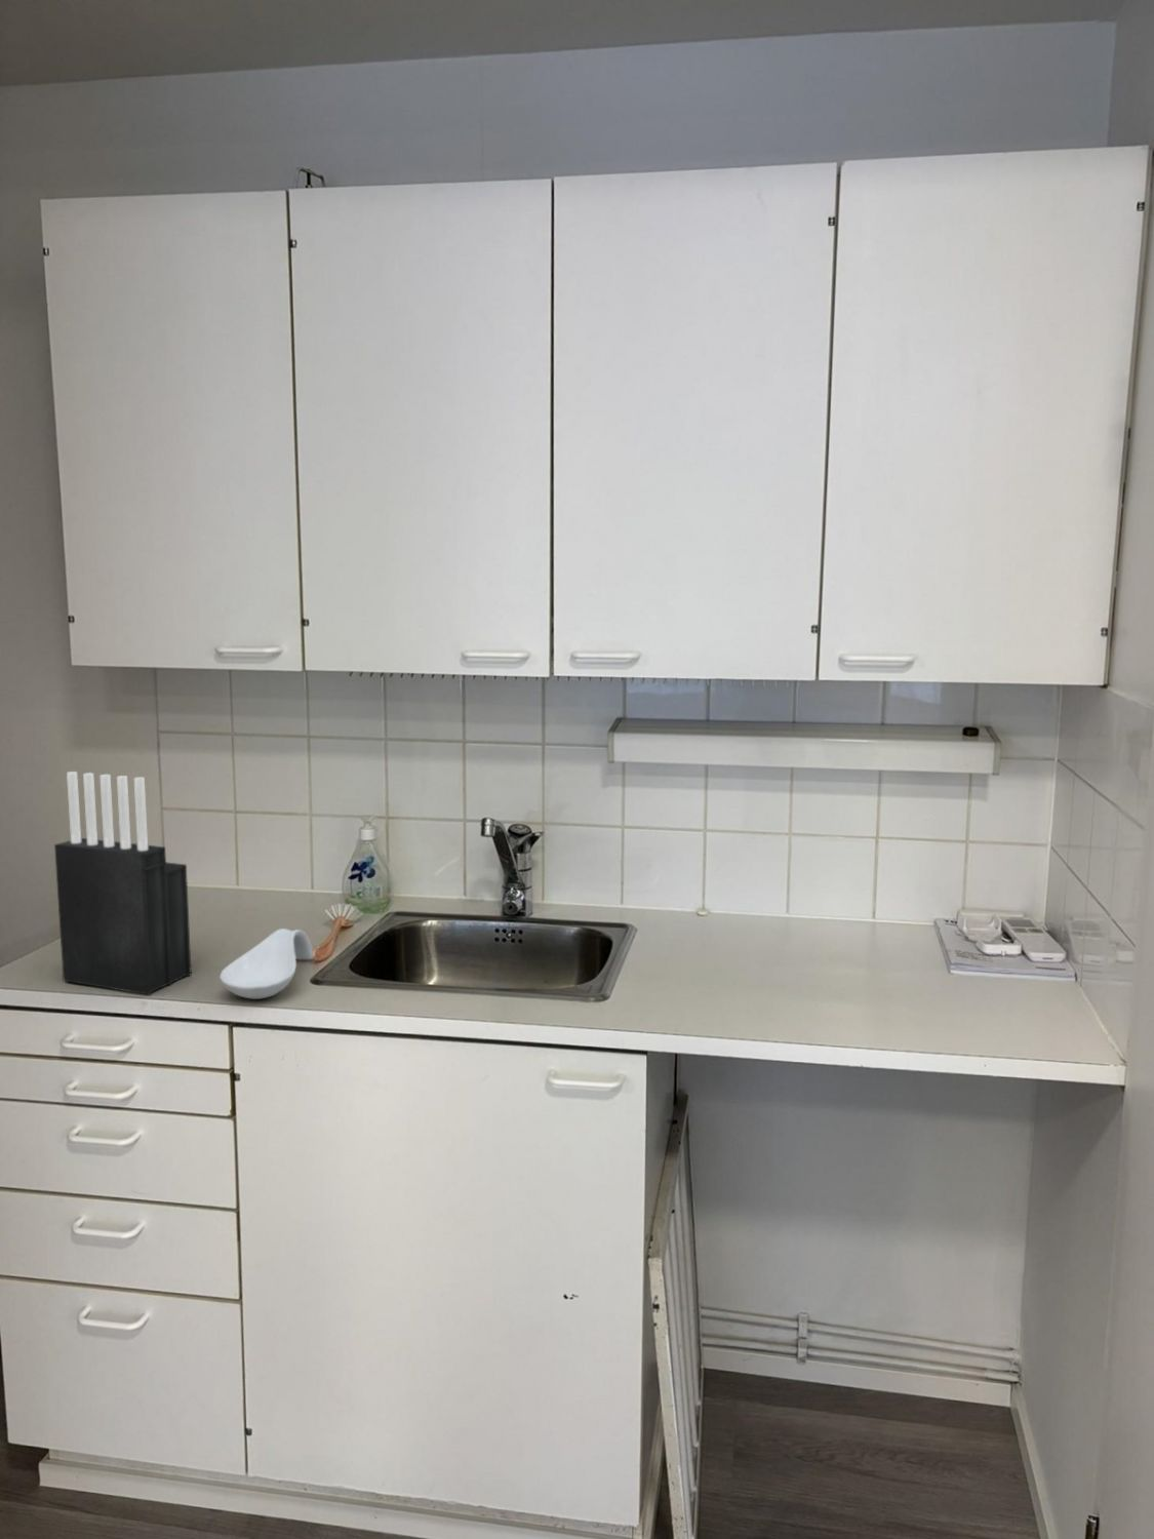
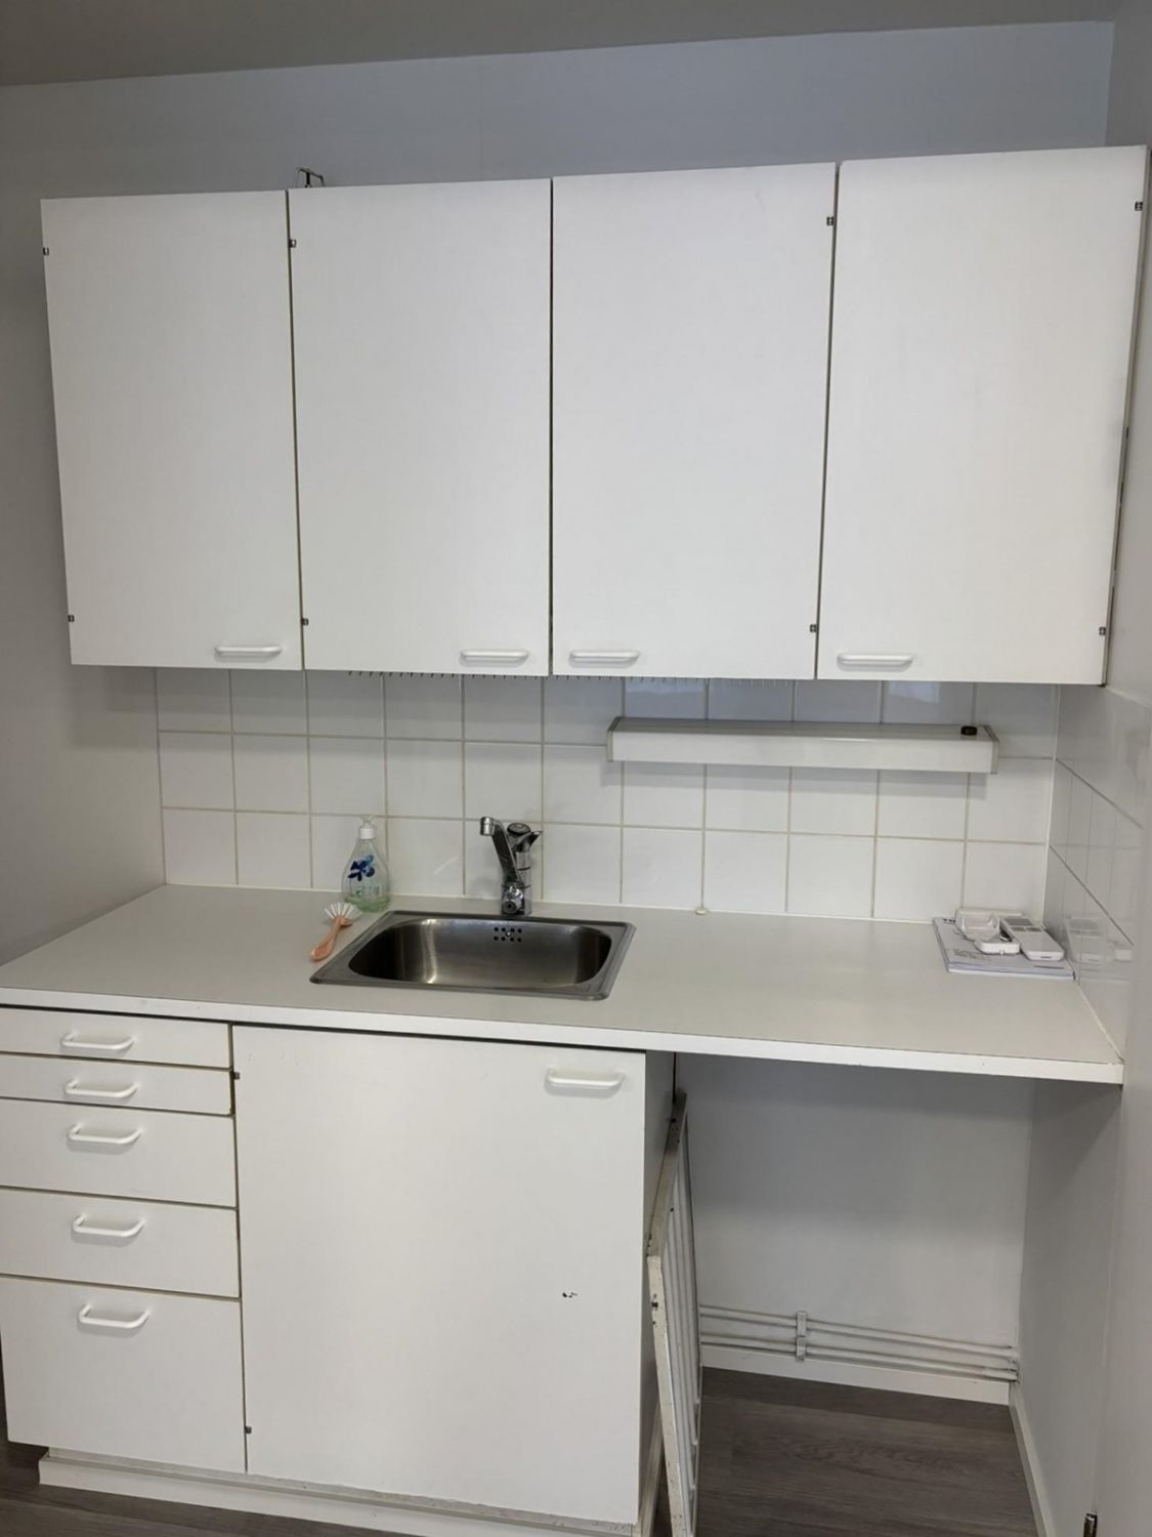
- knife block [53,771,193,996]
- spoon rest [218,927,315,1001]
